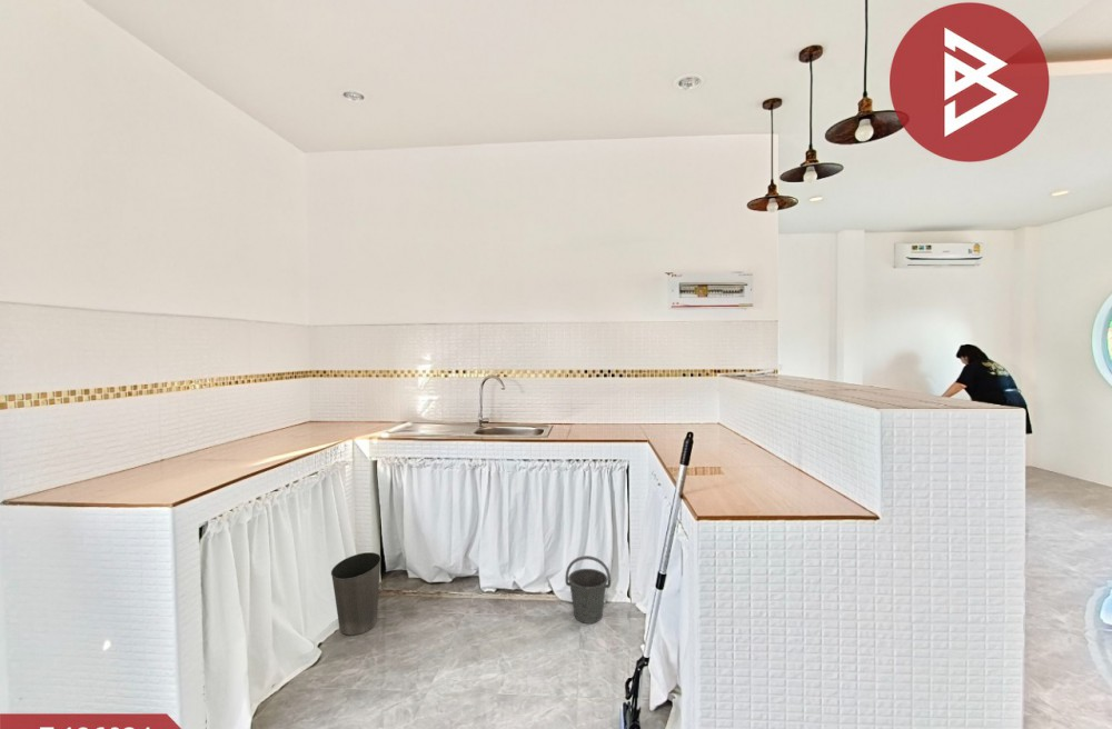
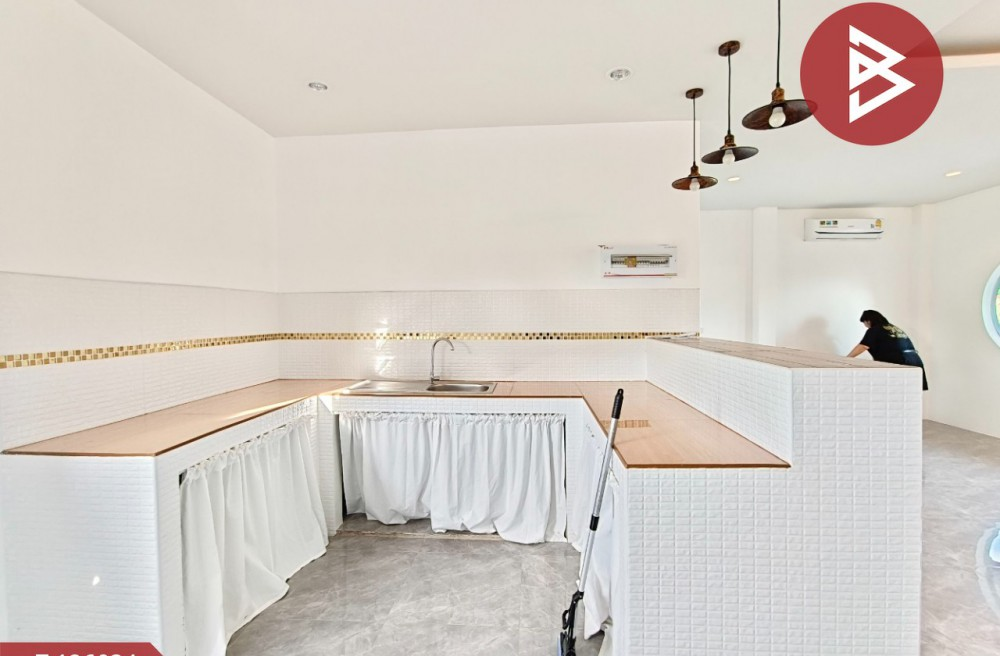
- bucket [564,555,612,625]
- waste basket [330,551,383,637]
